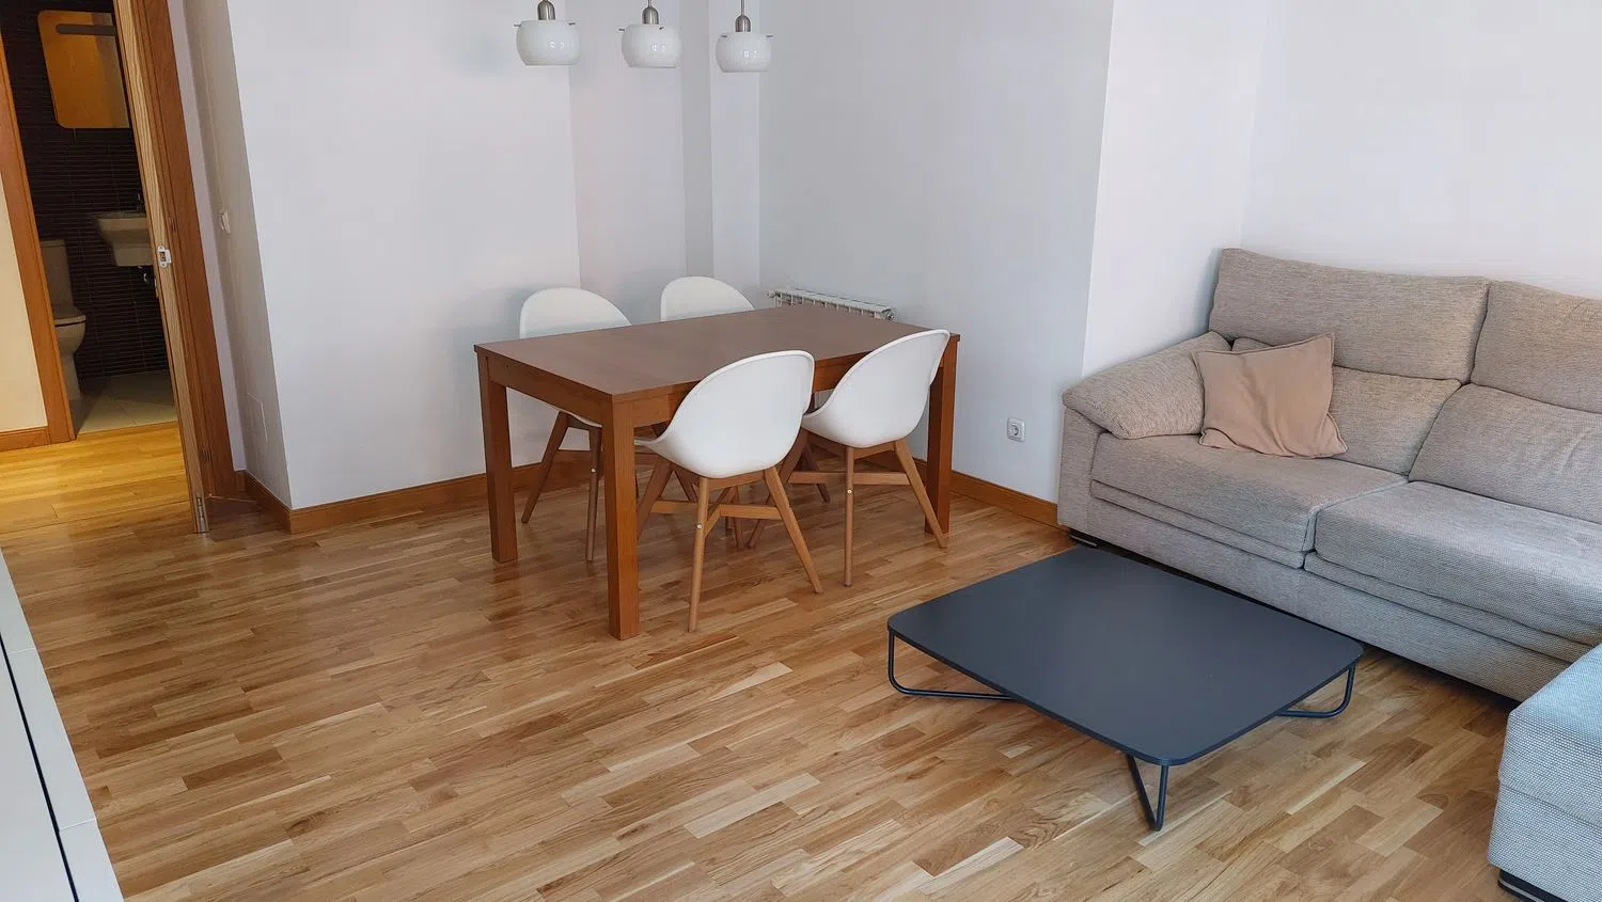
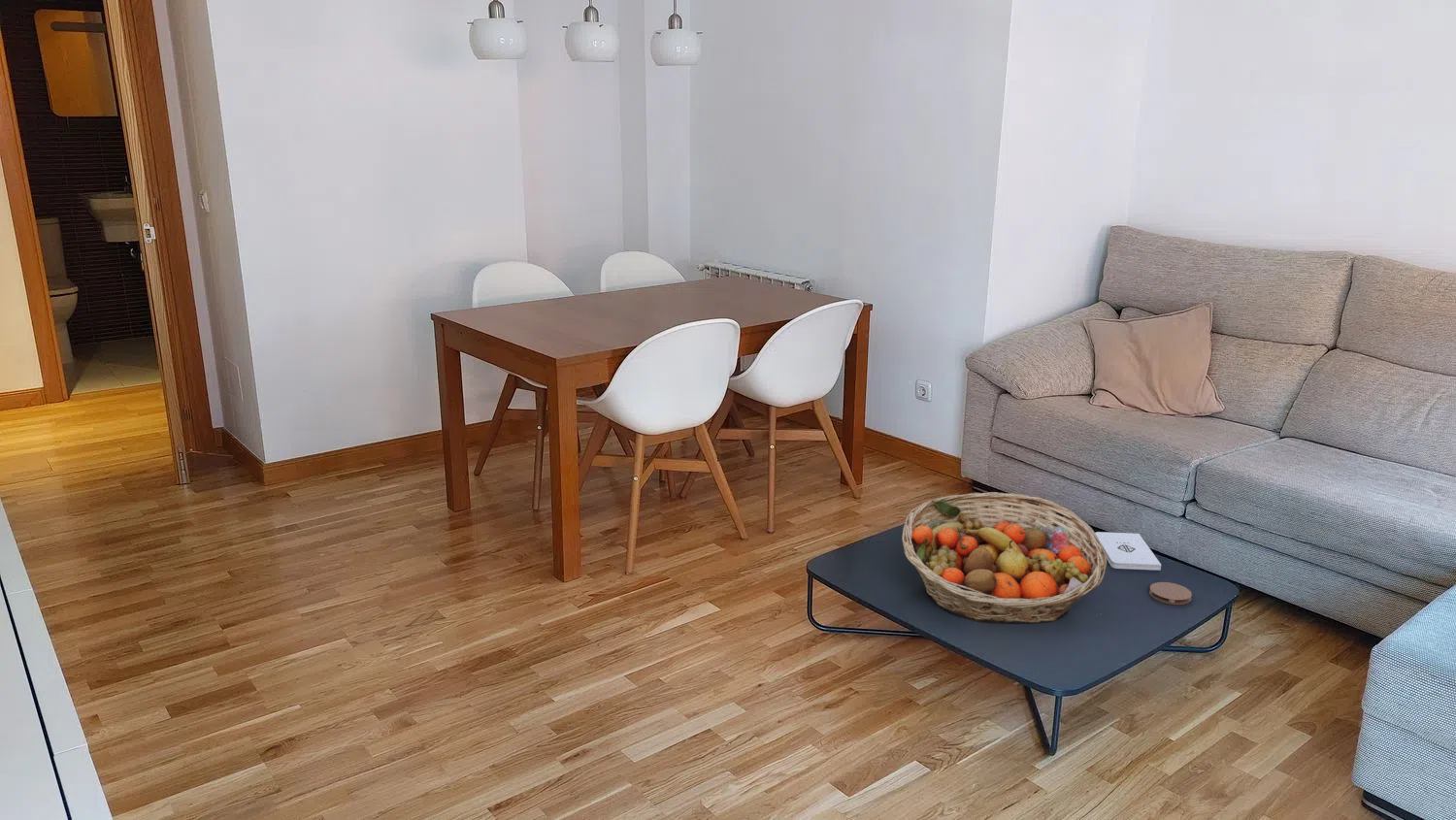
+ coaster [1148,581,1193,606]
+ fruit basket [901,491,1108,624]
+ notepad [1095,531,1162,572]
